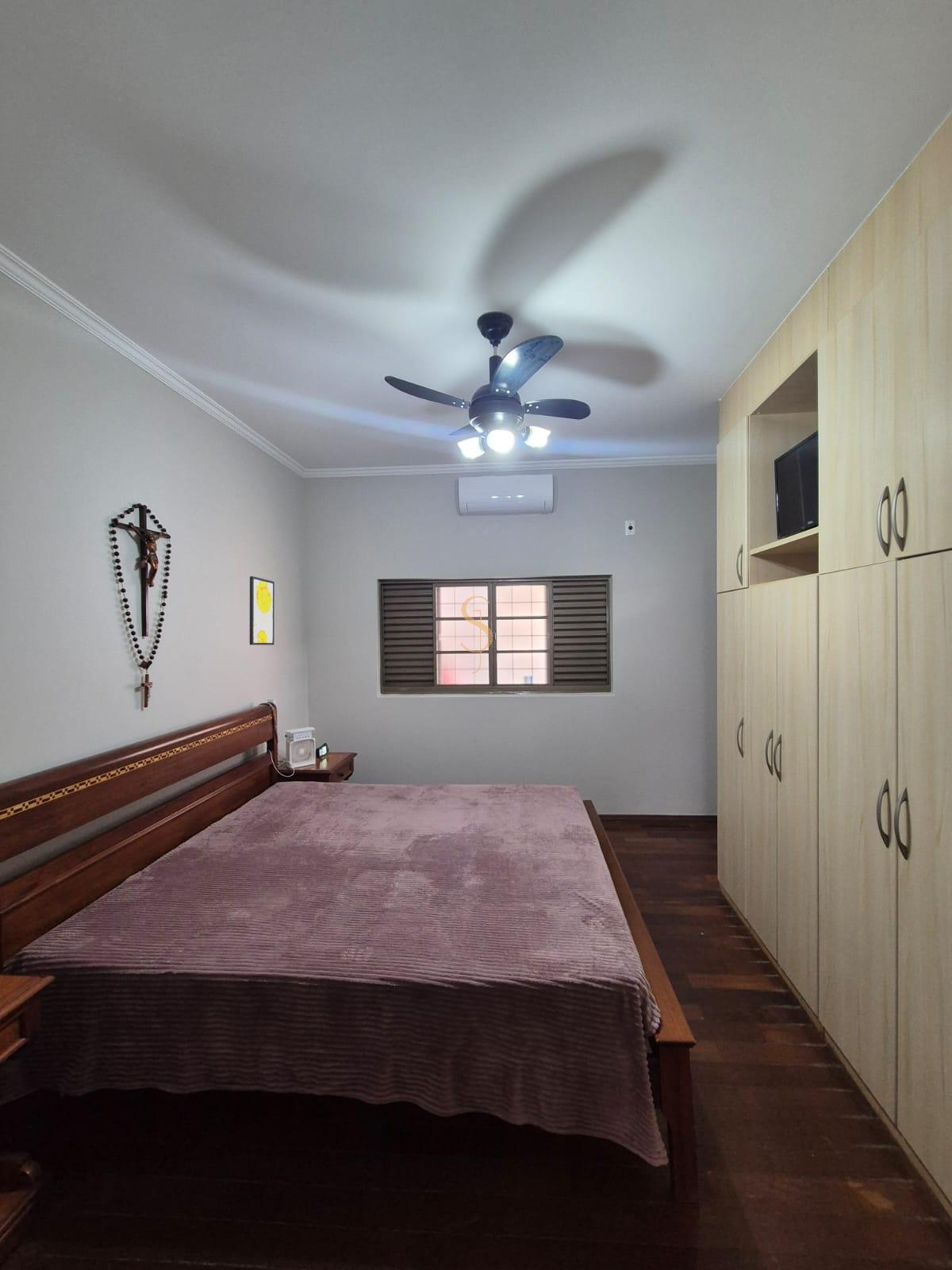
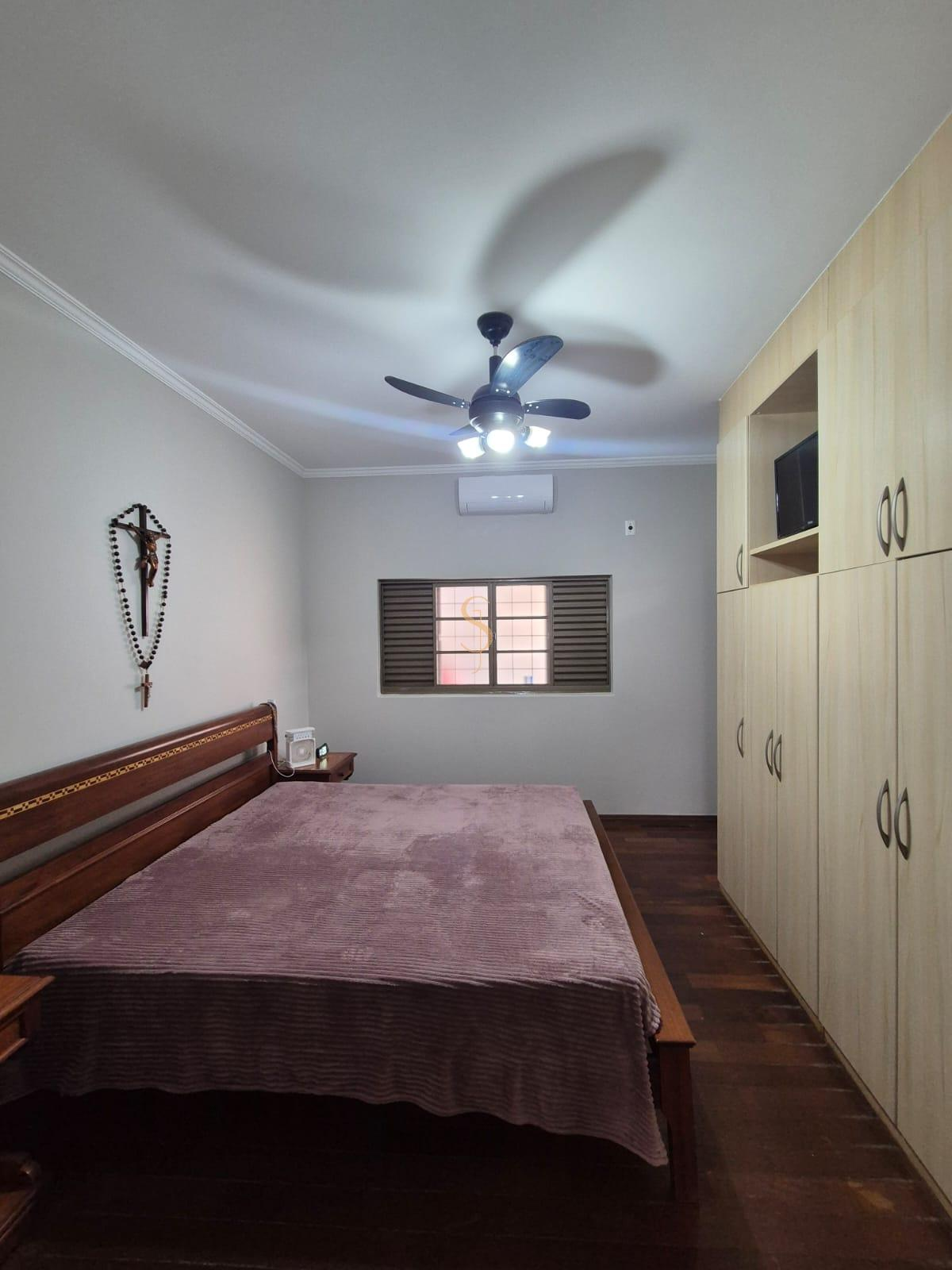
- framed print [249,575,275,645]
